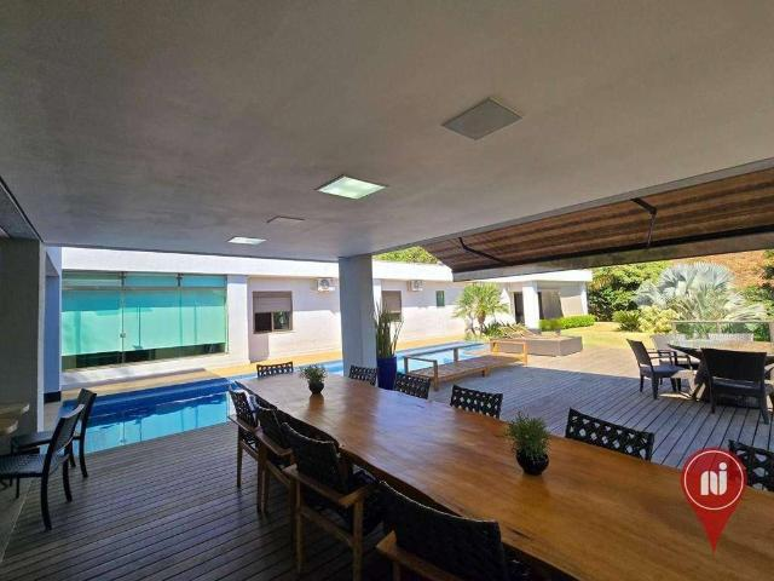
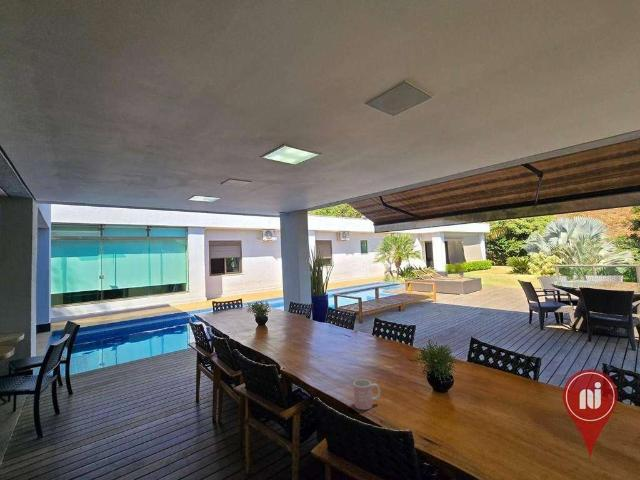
+ mug [352,378,381,410]
